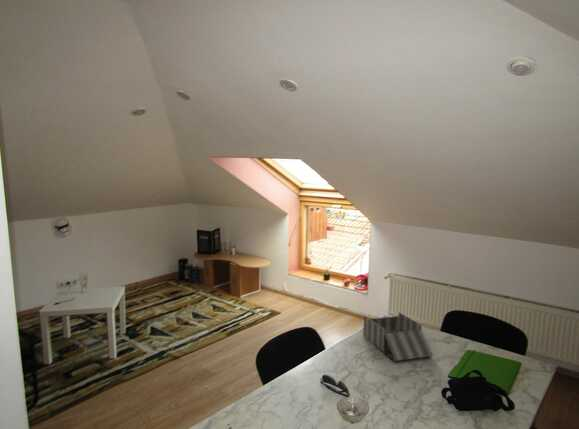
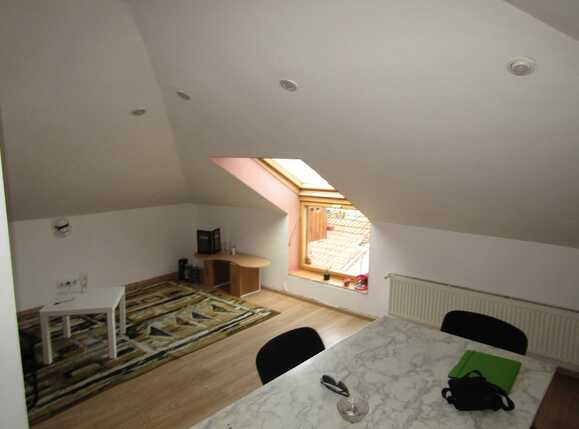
- desk organizer [362,311,434,362]
